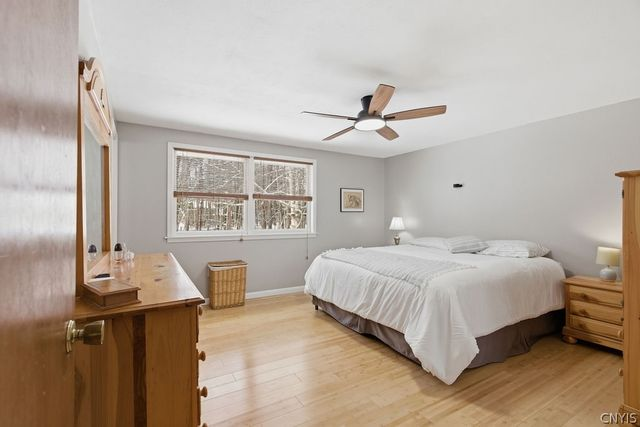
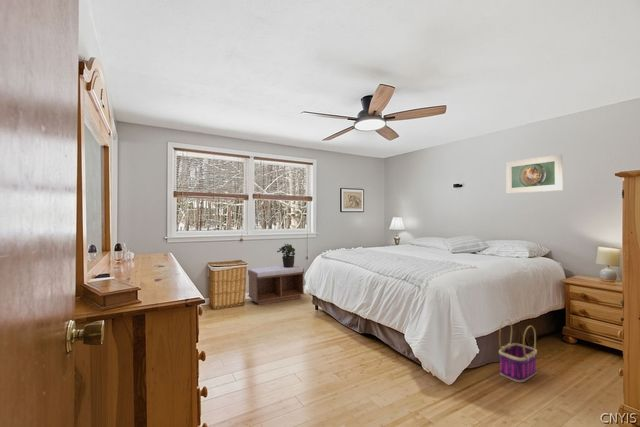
+ potted plant [276,243,296,268]
+ bench [247,264,305,306]
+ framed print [505,153,564,195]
+ basket [498,318,538,383]
